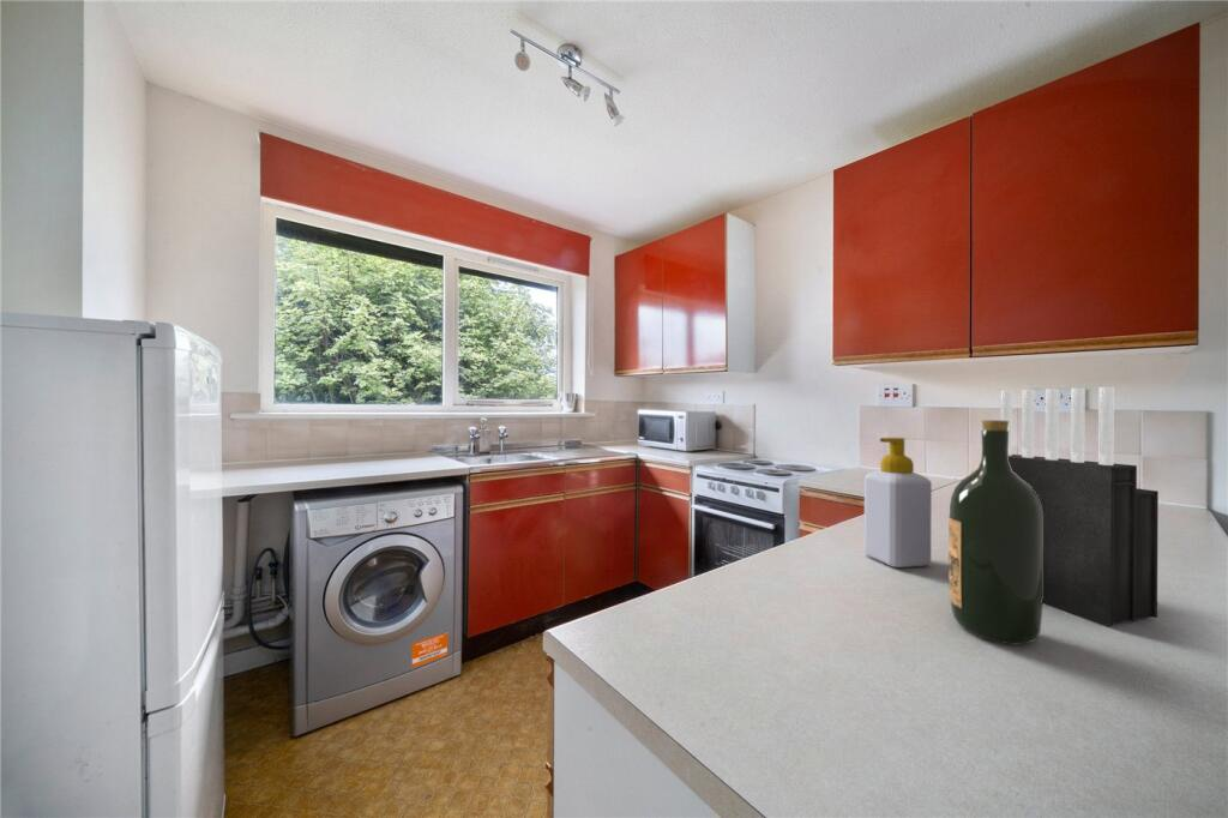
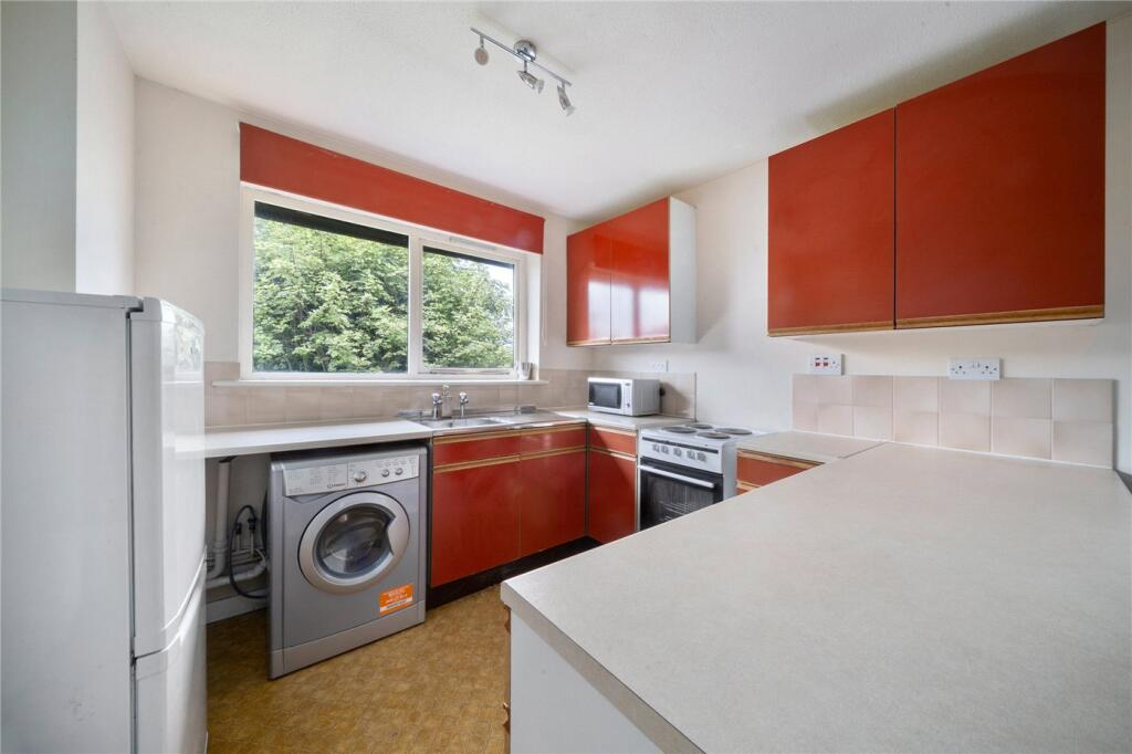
- wine bottle [947,419,1043,646]
- soap bottle [863,437,933,569]
- knife block [999,386,1160,627]
